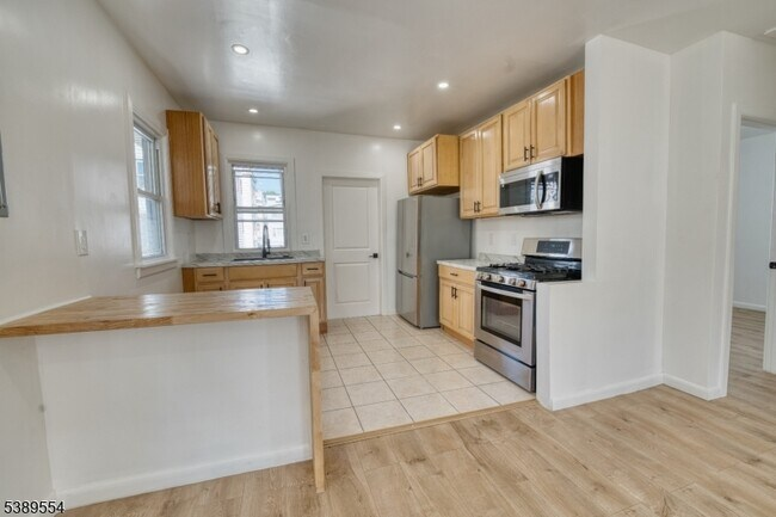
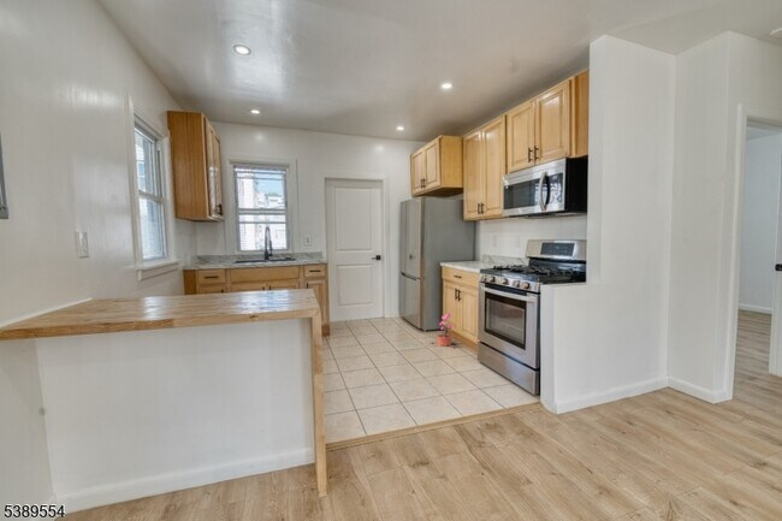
+ potted plant [429,312,455,349]
